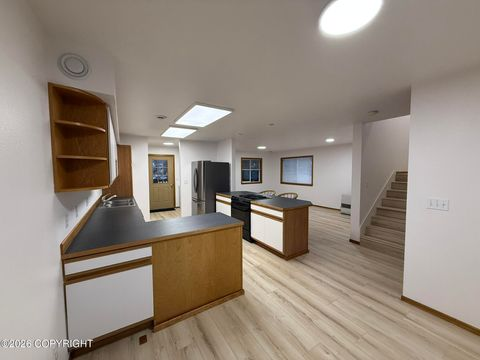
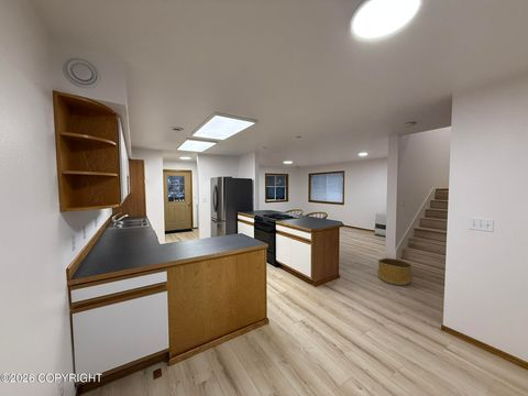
+ basket [376,257,414,286]
